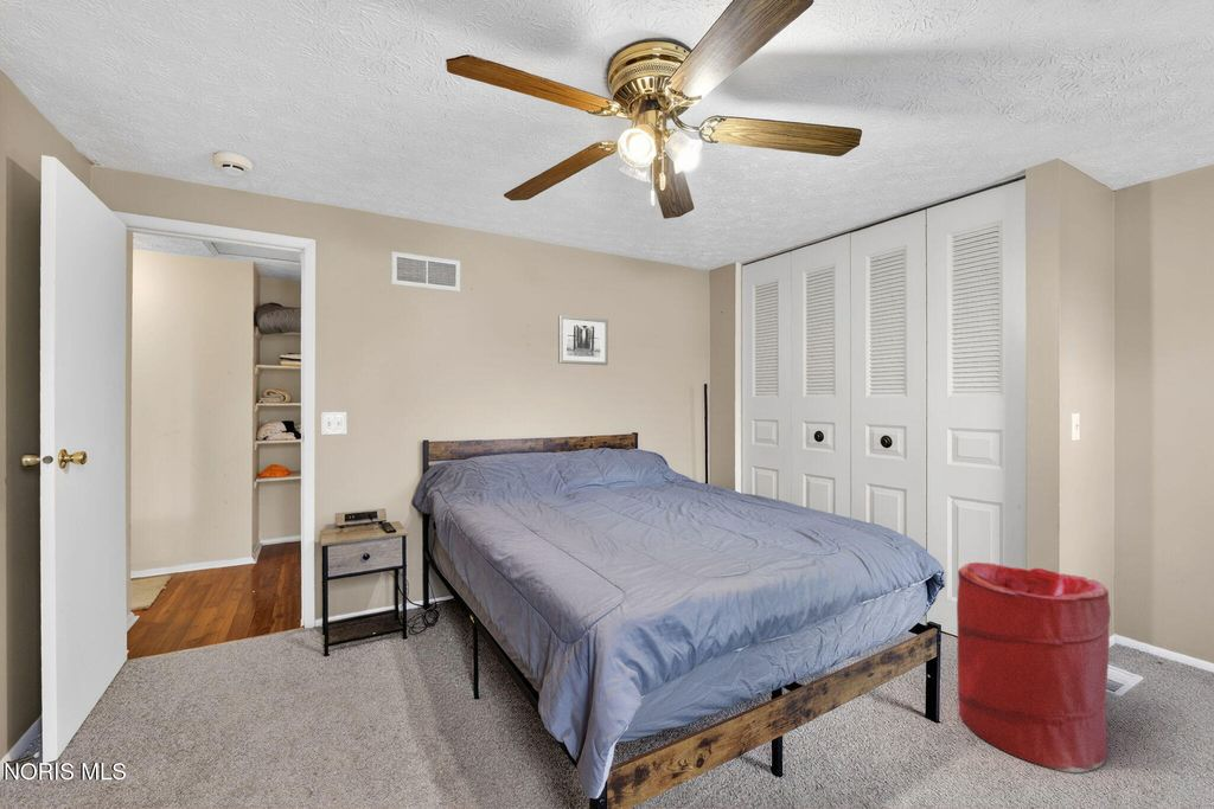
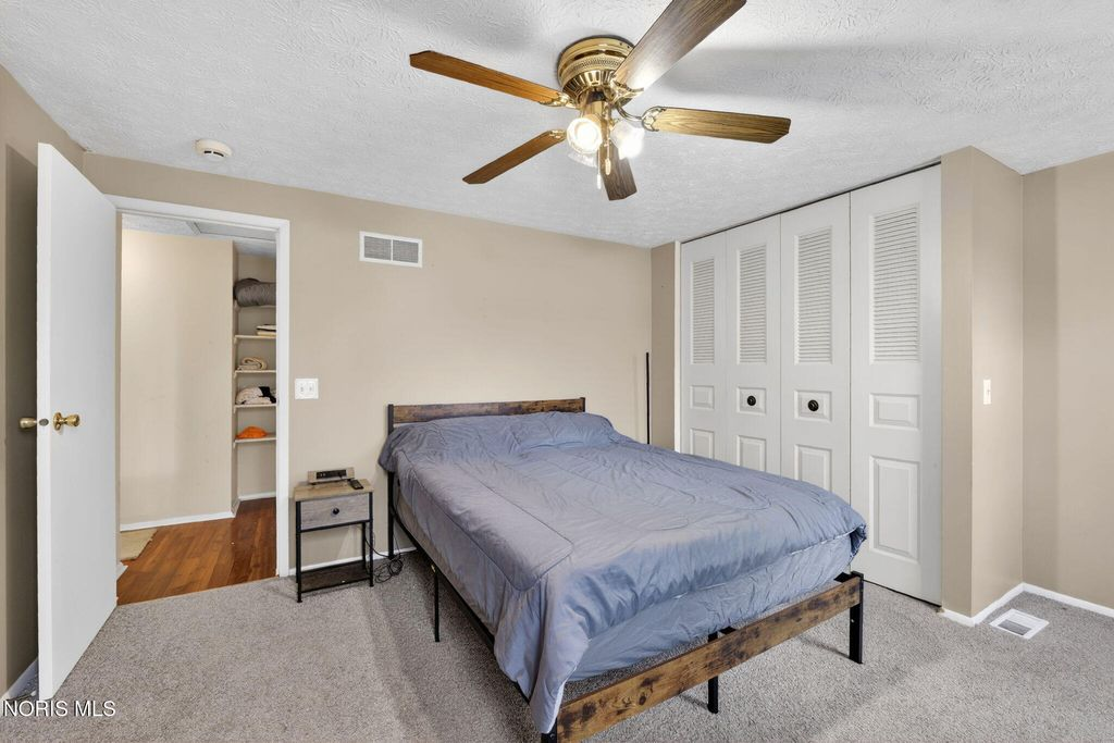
- wall art [557,314,609,366]
- laundry hamper [956,561,1112,773]
